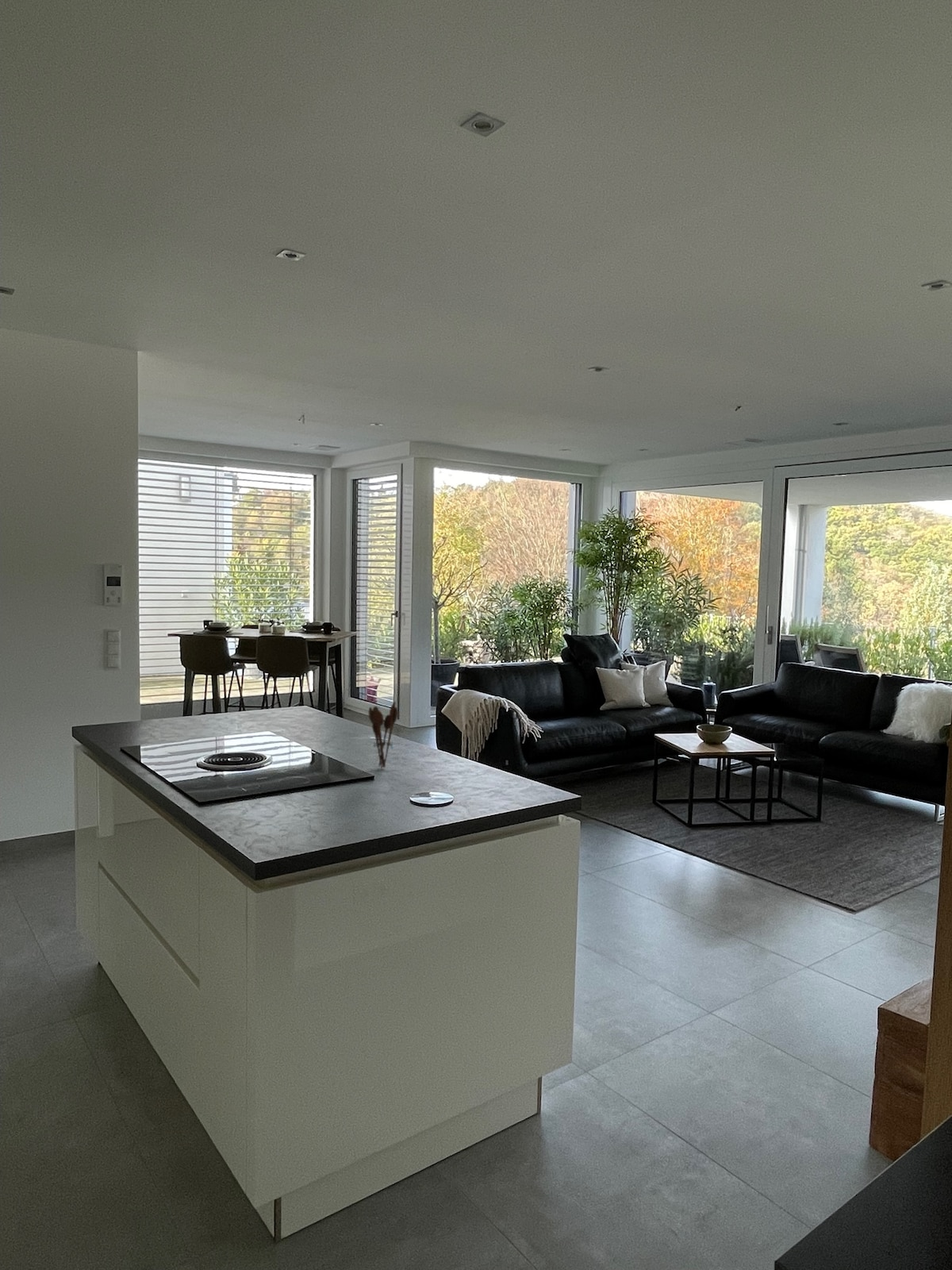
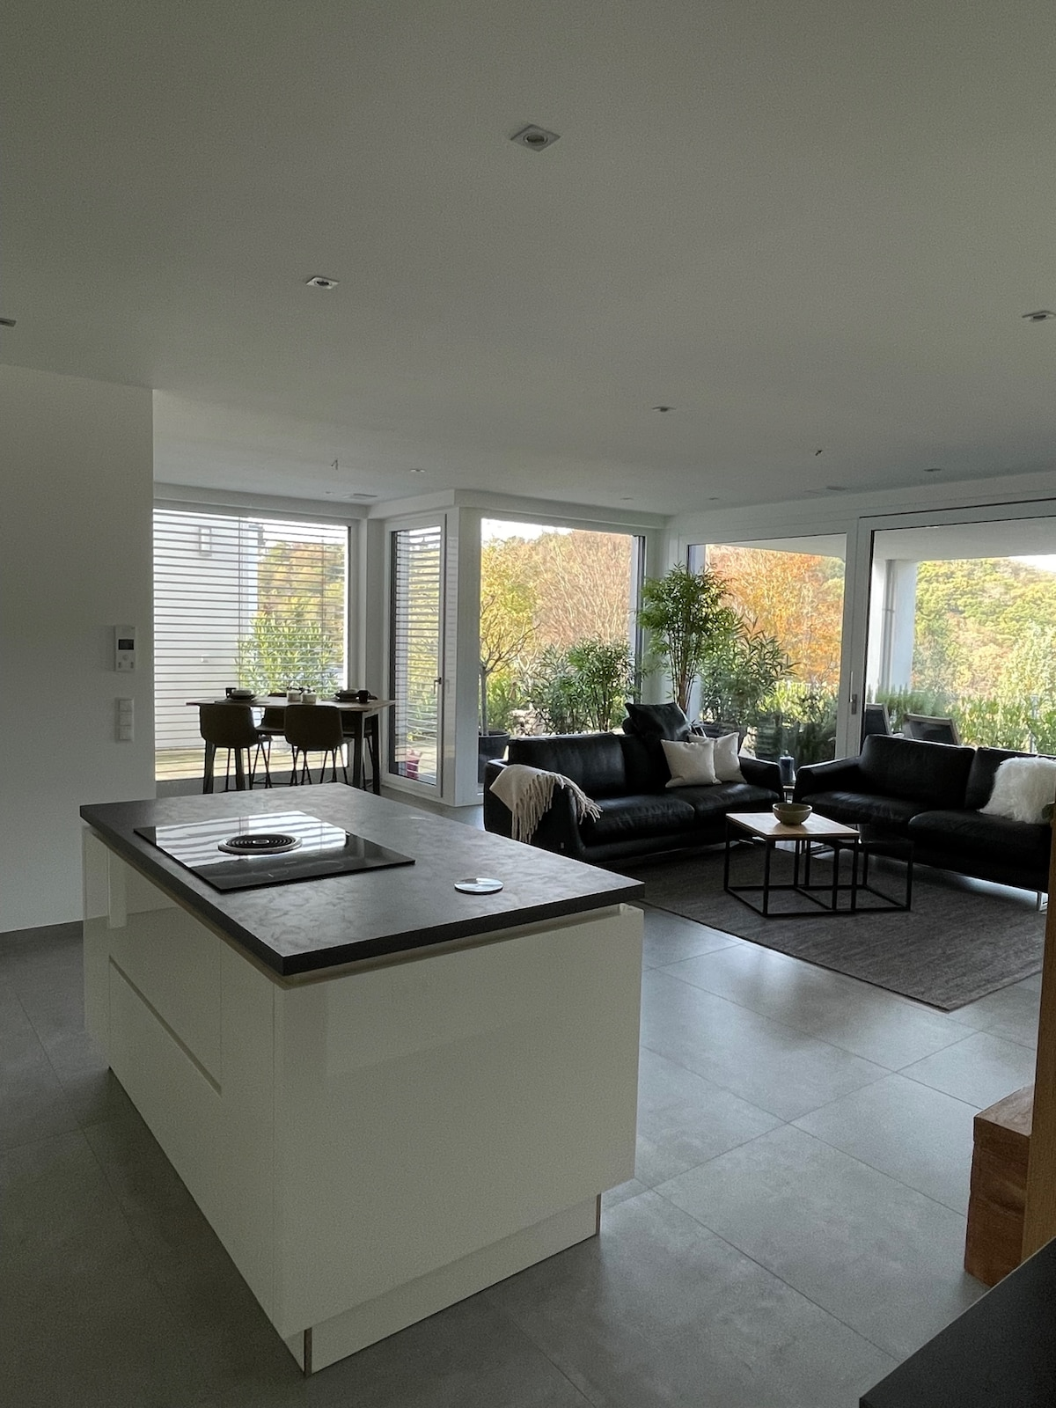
- utensil holder [367,701,399,769]
